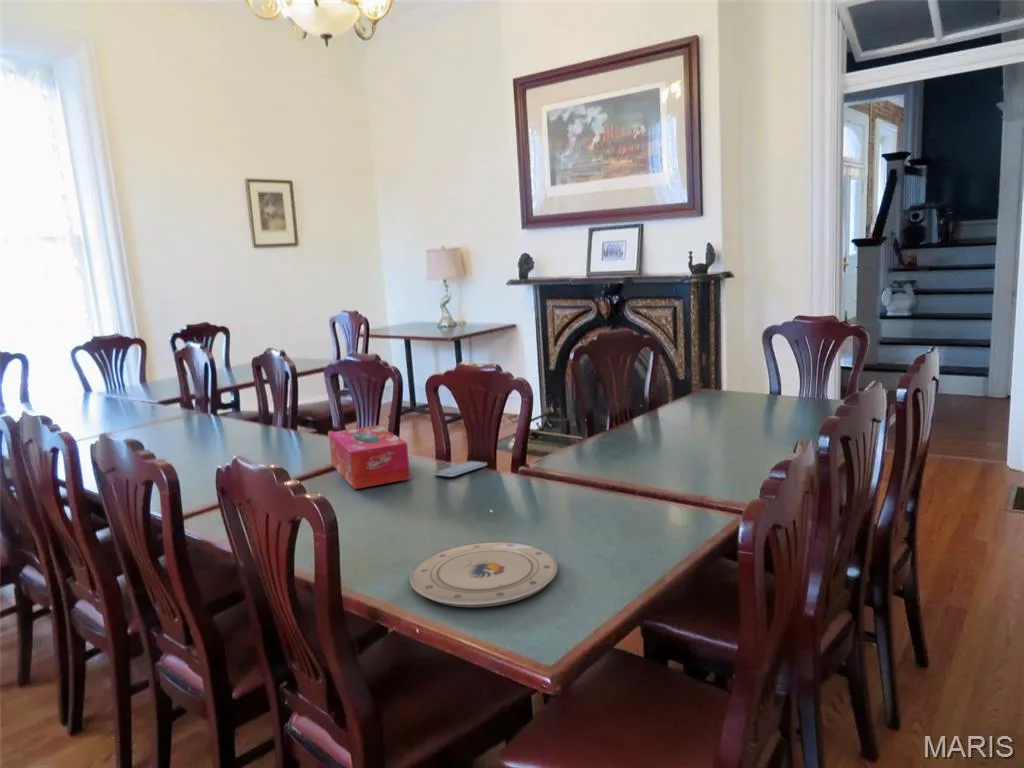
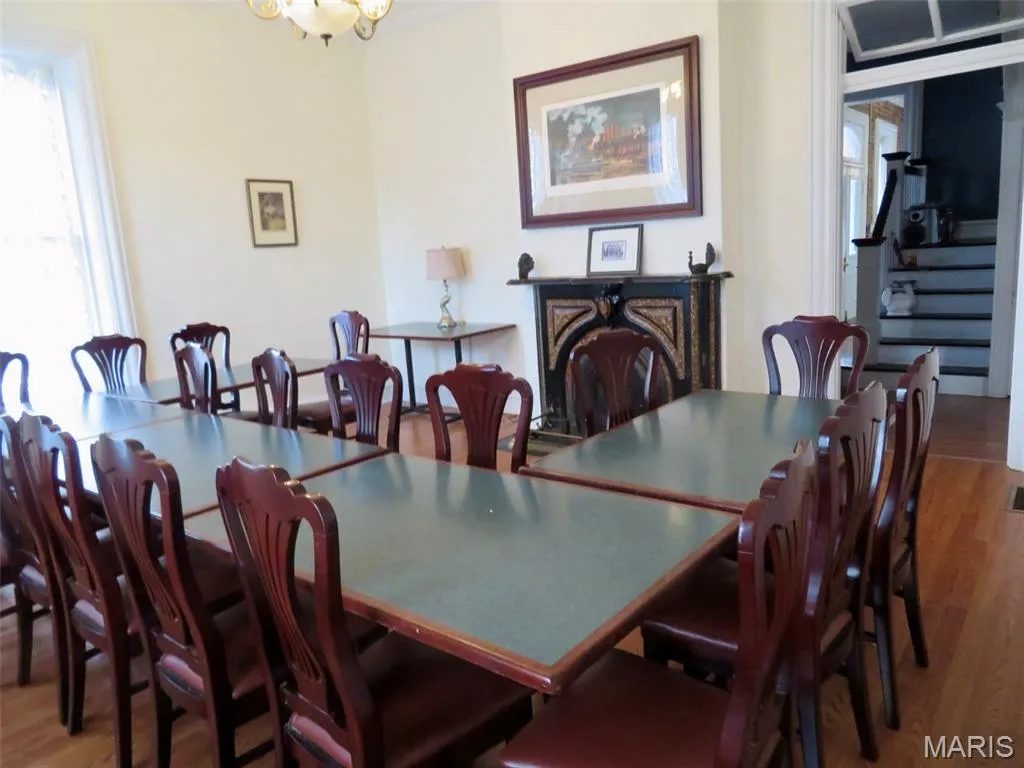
- tissue box [328,424,411,490]
- plate [409,541,558,608]
- smartphone [433,460,488,478]
